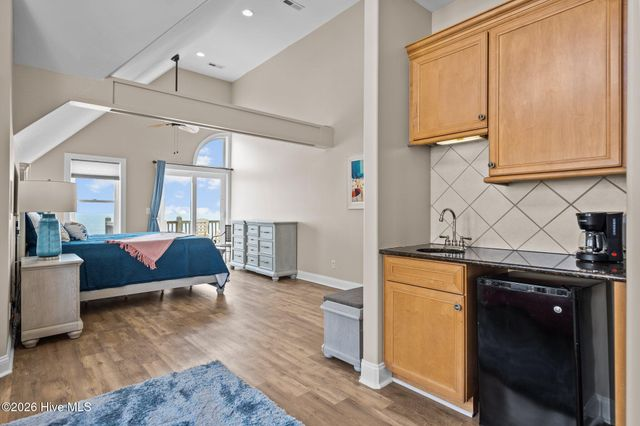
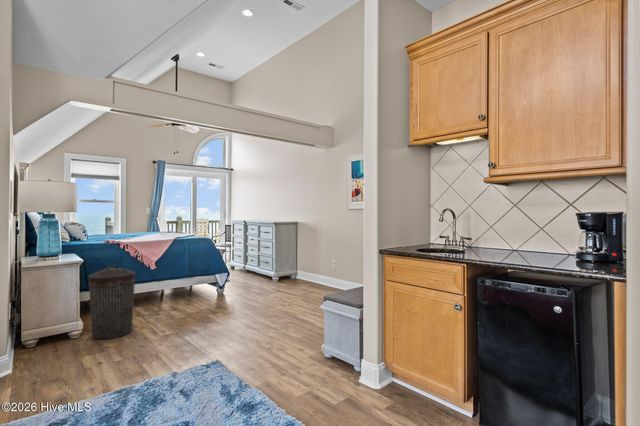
+ trash can [87,264,136,341]
